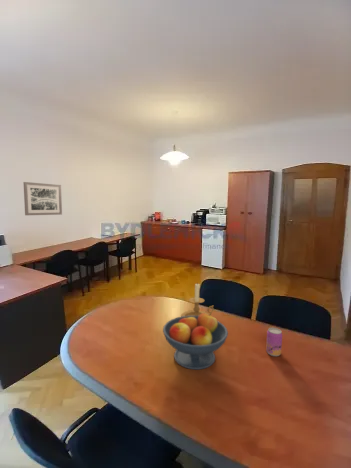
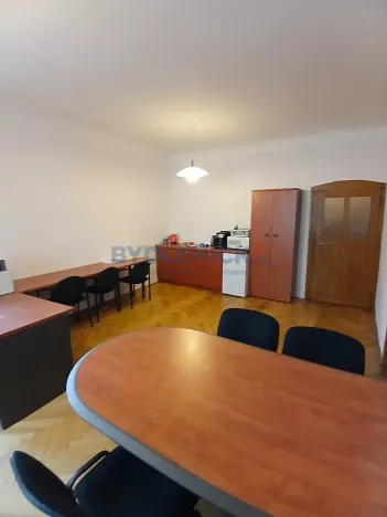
- wall art [23,181,63,216]
- candle holder [180,282,214,317]
- fruit bowl [162,313,229,370]
- beverage can [265,327,283,357]
